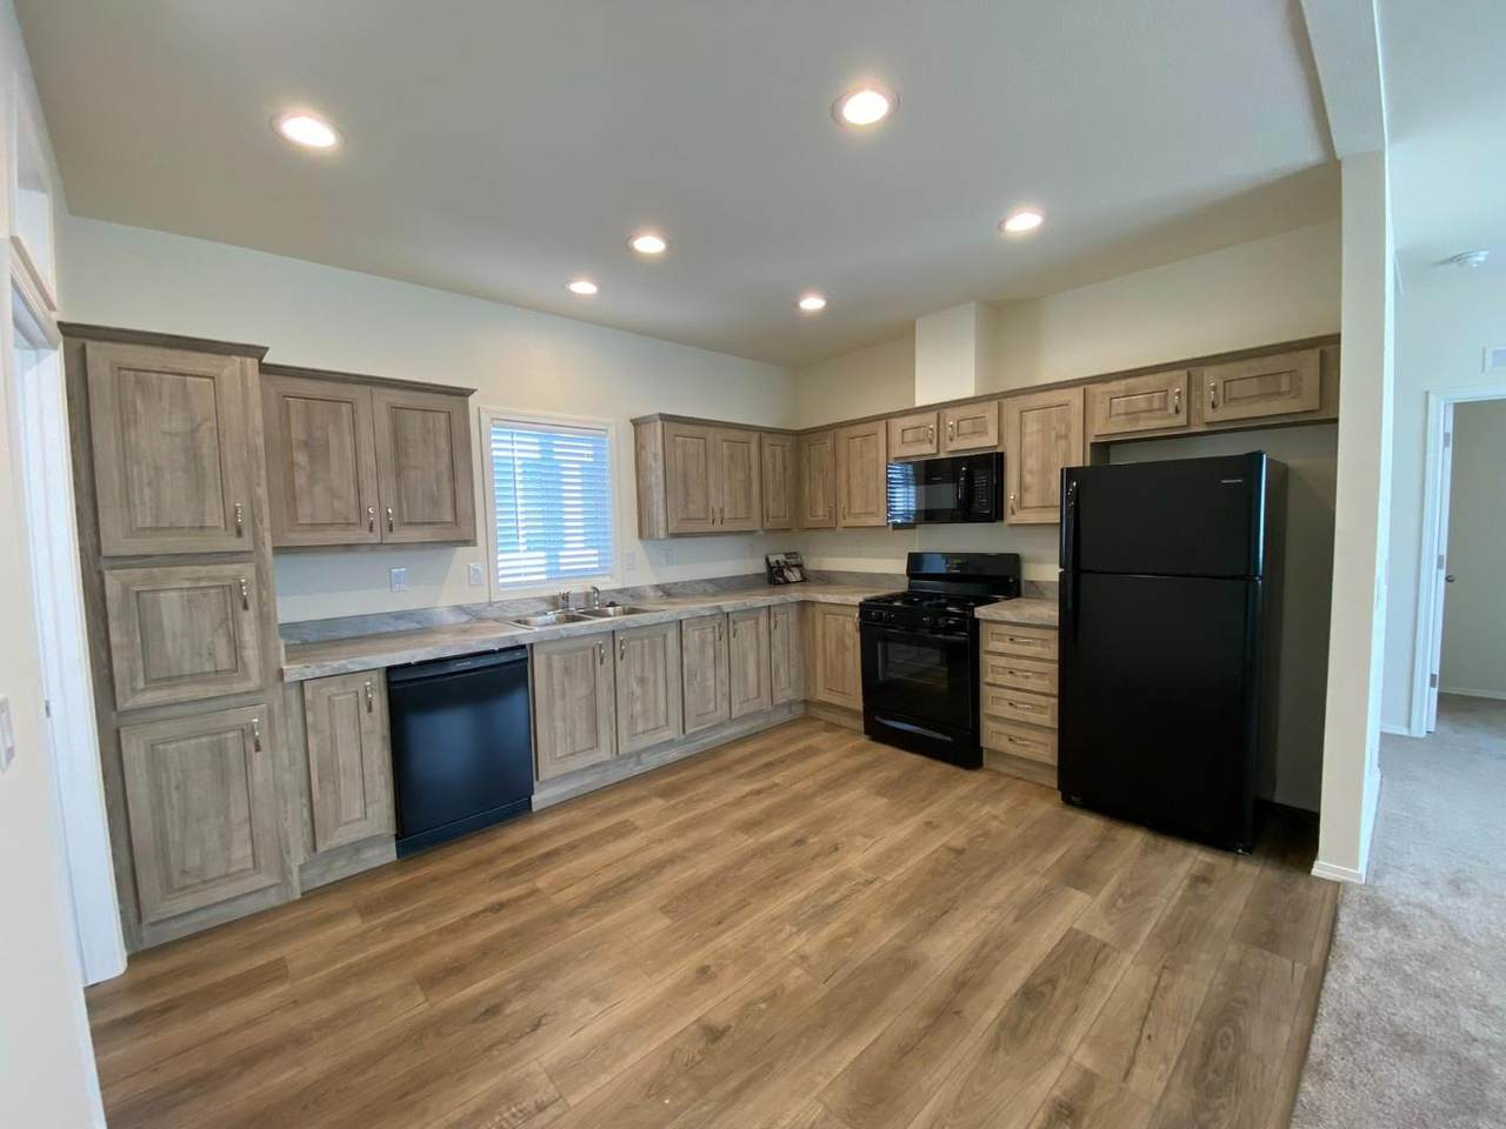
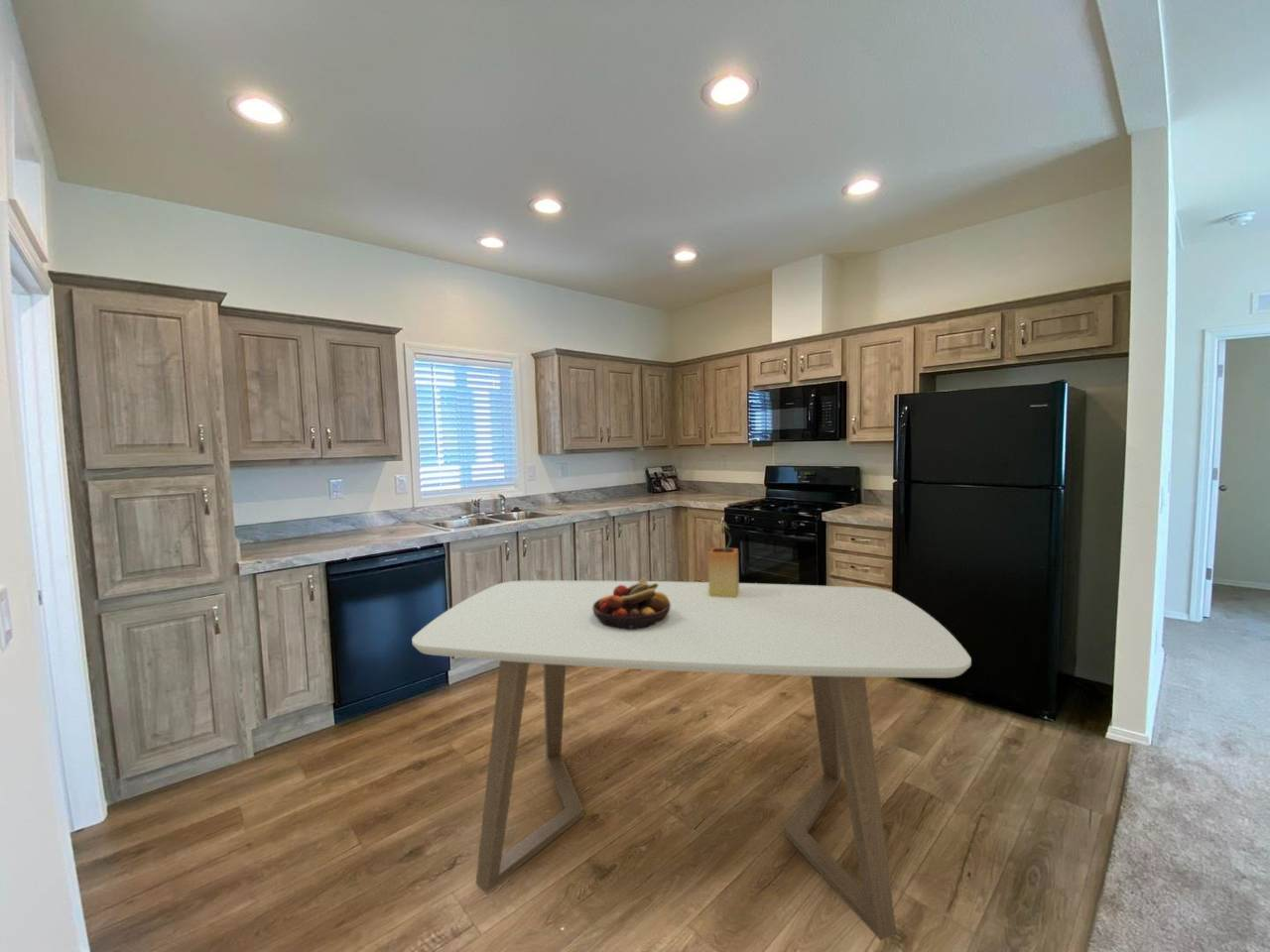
+ dining table [411,580,972,942]
+ potted plant [707,522,740,597]
+ fruit bowl [592,576,671,630]
